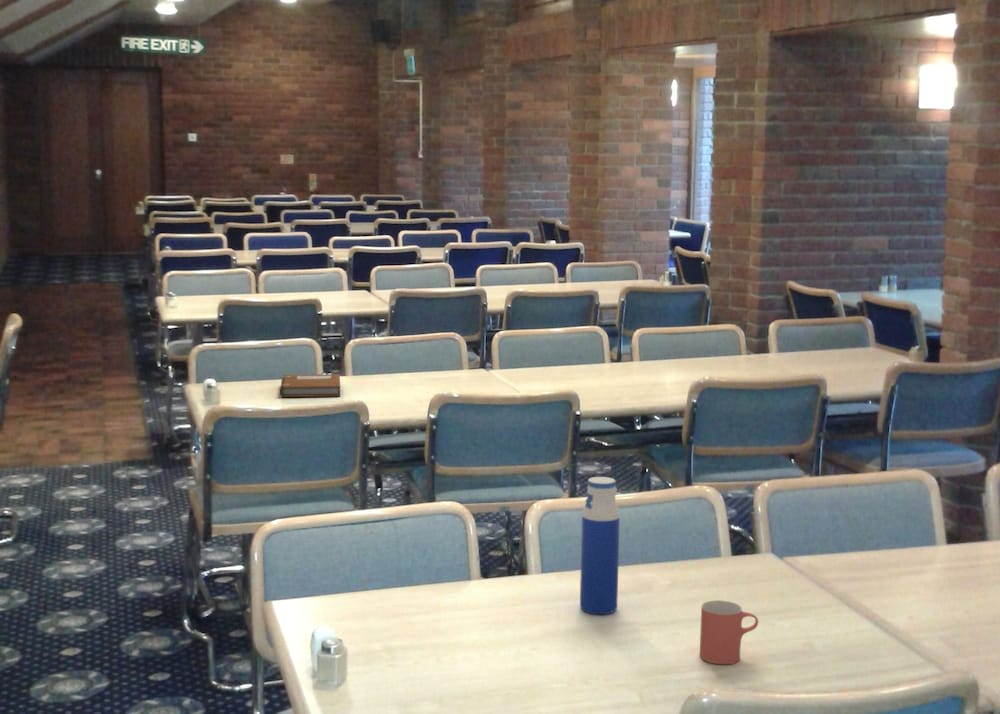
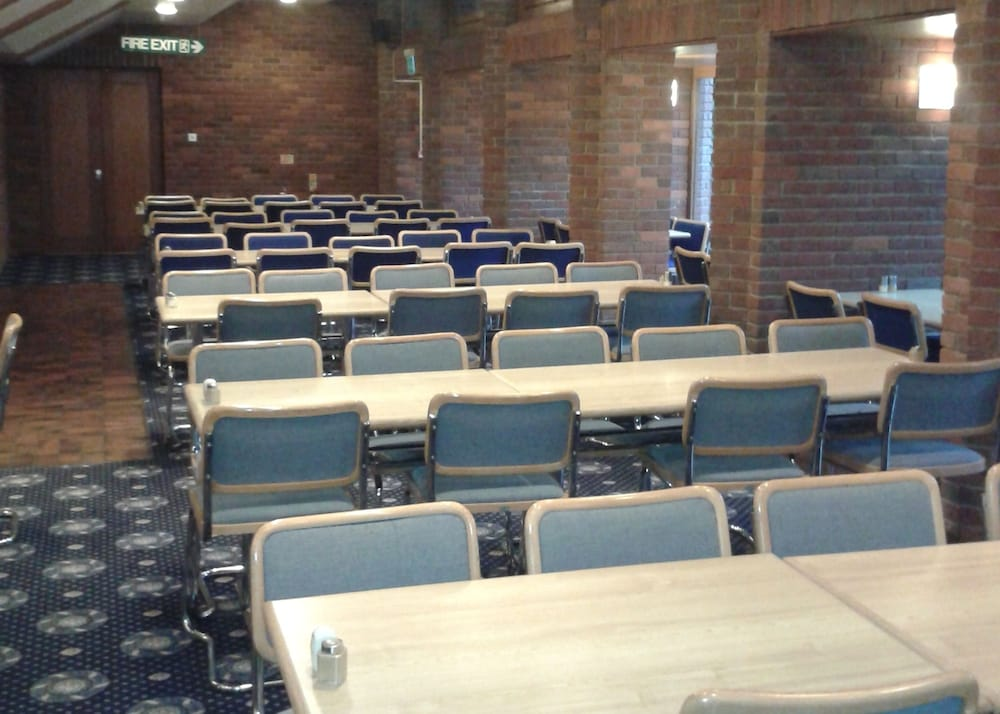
- notebook [279,373,341,398]
- water bottle [579,476,621,615]
- cup [699,599,759,665]
